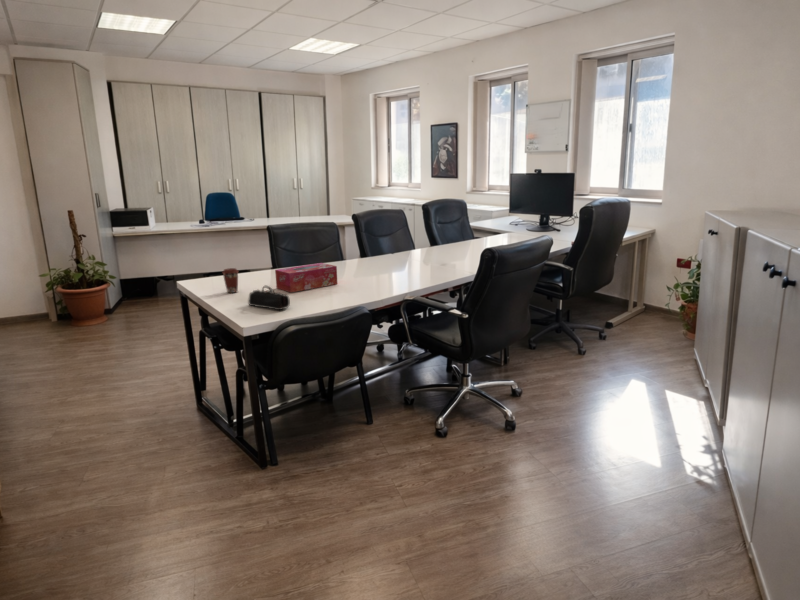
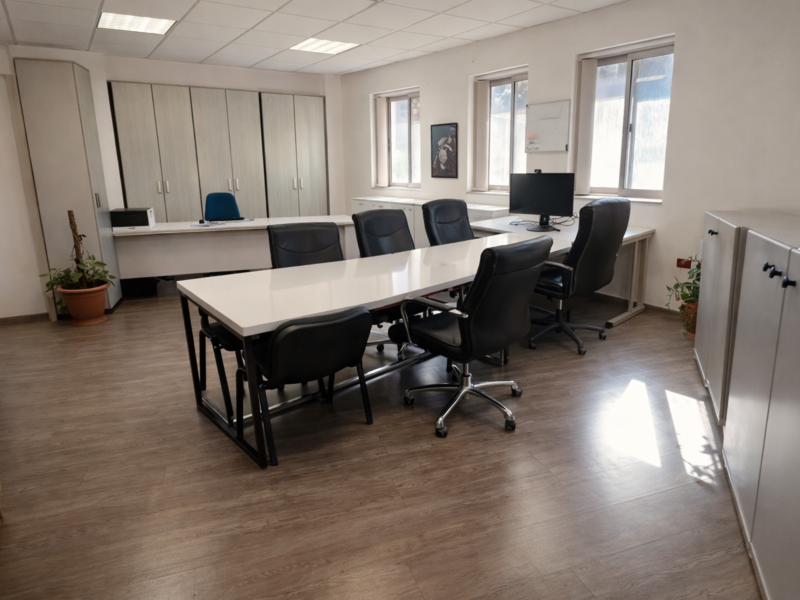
- tissue box [274,262,339,293]
- coffee cup [221,267,240,294]
- pencil case [247,285,291,311]
